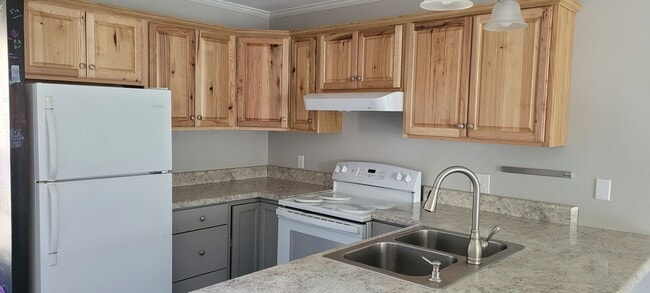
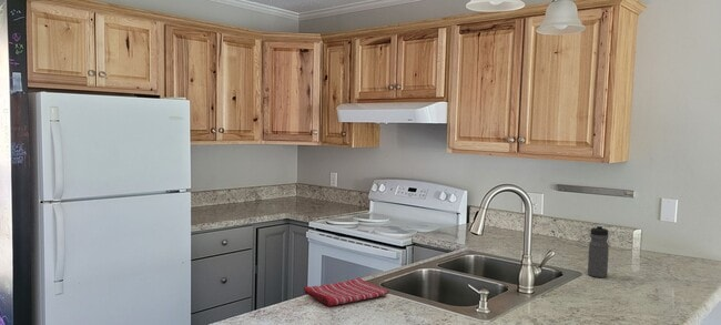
+ water bottle [587,224,610,278]
+ dish towel [303,276,390,307]
